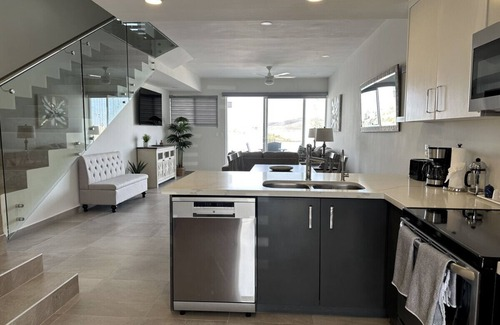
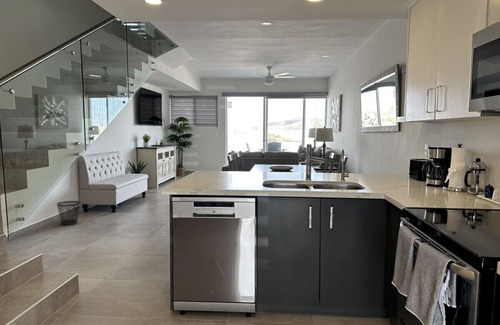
+ wastebasket [56,200,81,226]
